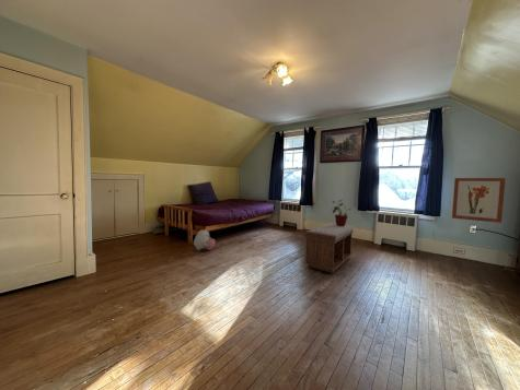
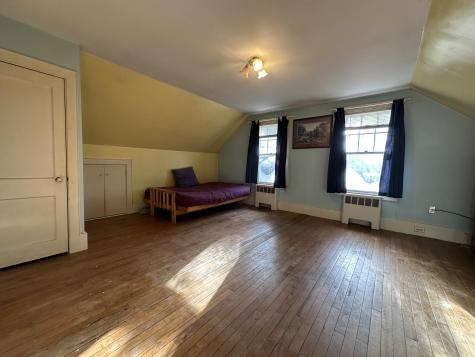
- bench [303,222,355,274]
- potted plant [332,199,353,226]
- wall art [451,177,507,224]
- plush toy [193,228,217,251]
